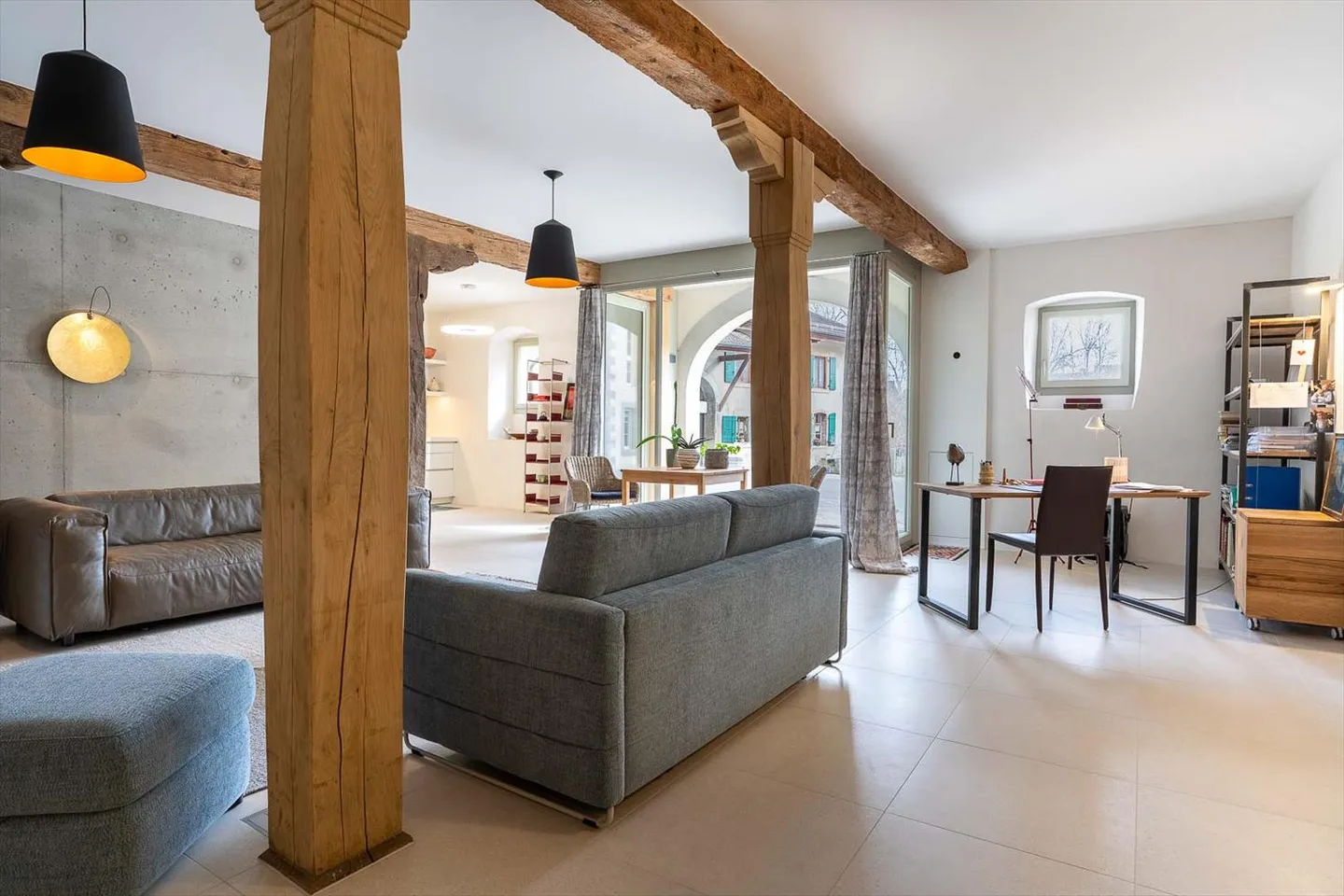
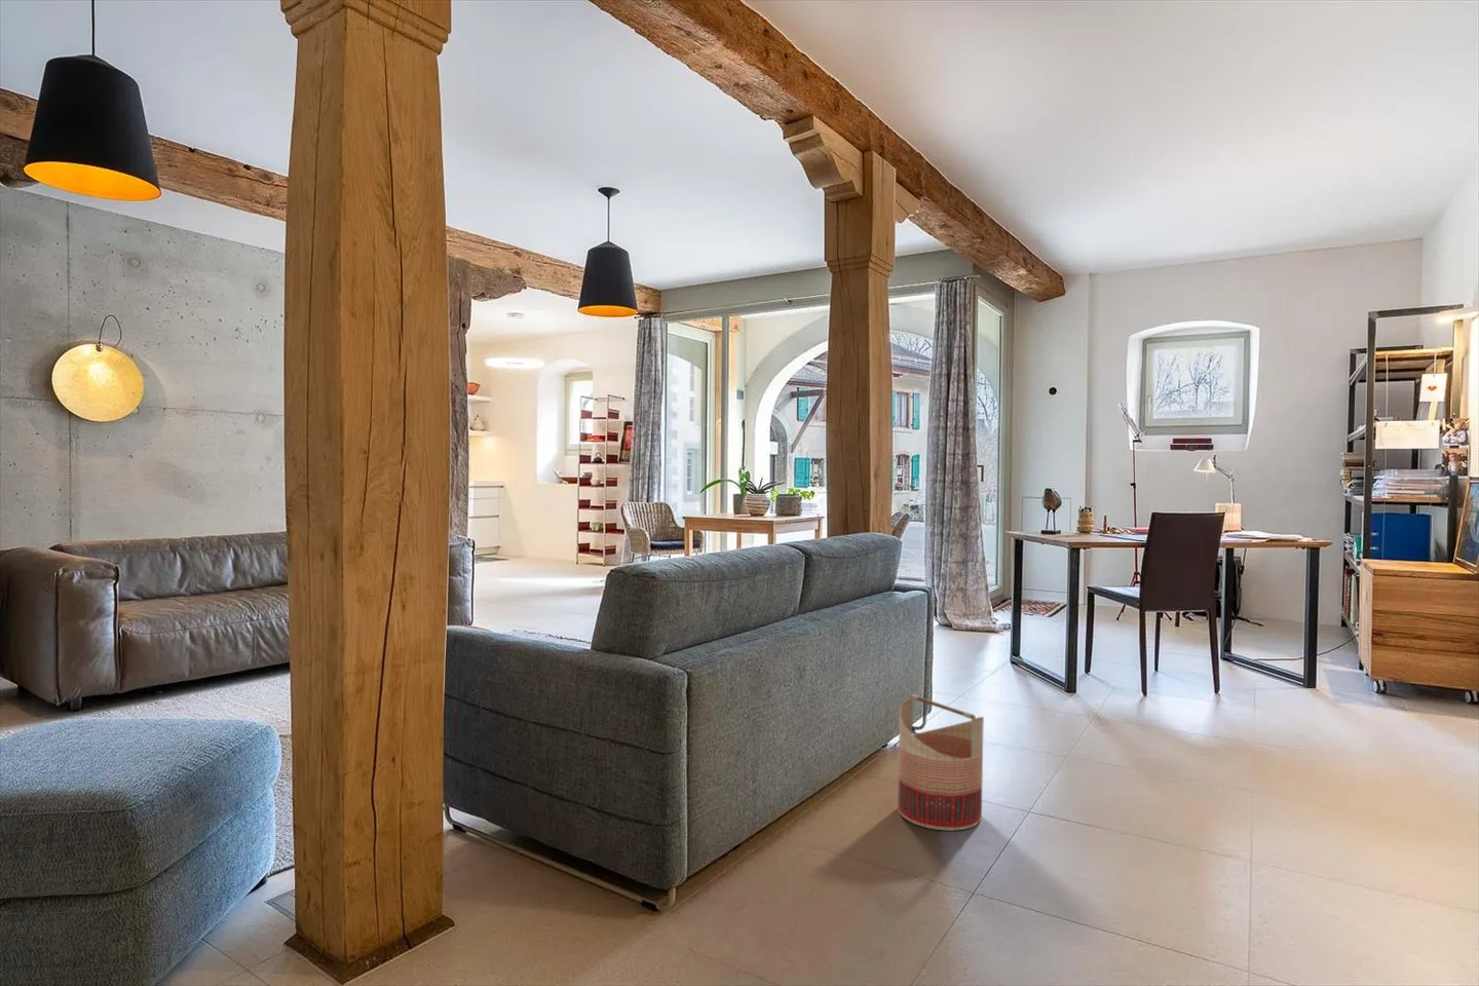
+ basket [897,693,985,832]
